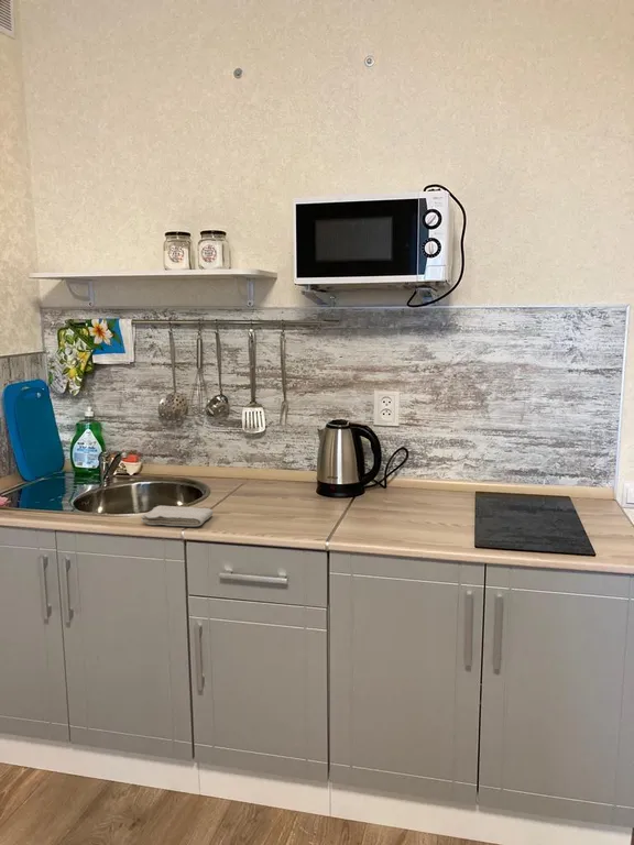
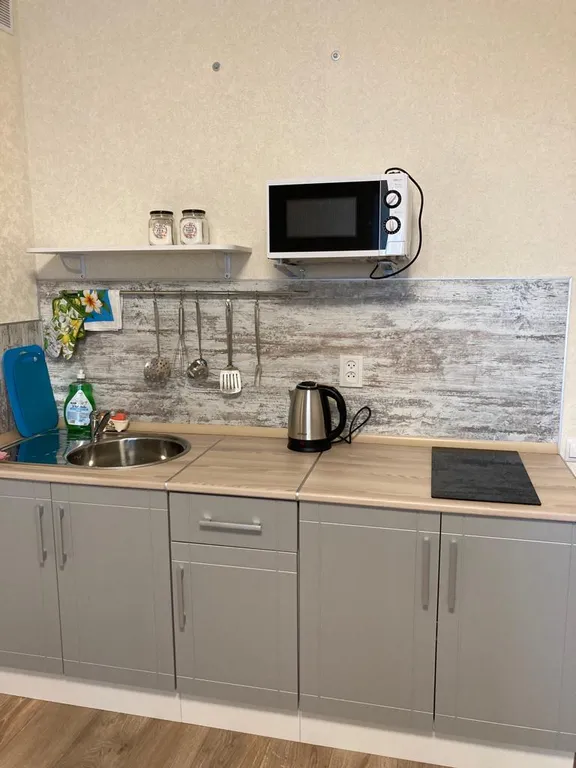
- washcloth [140,505,214,527]
